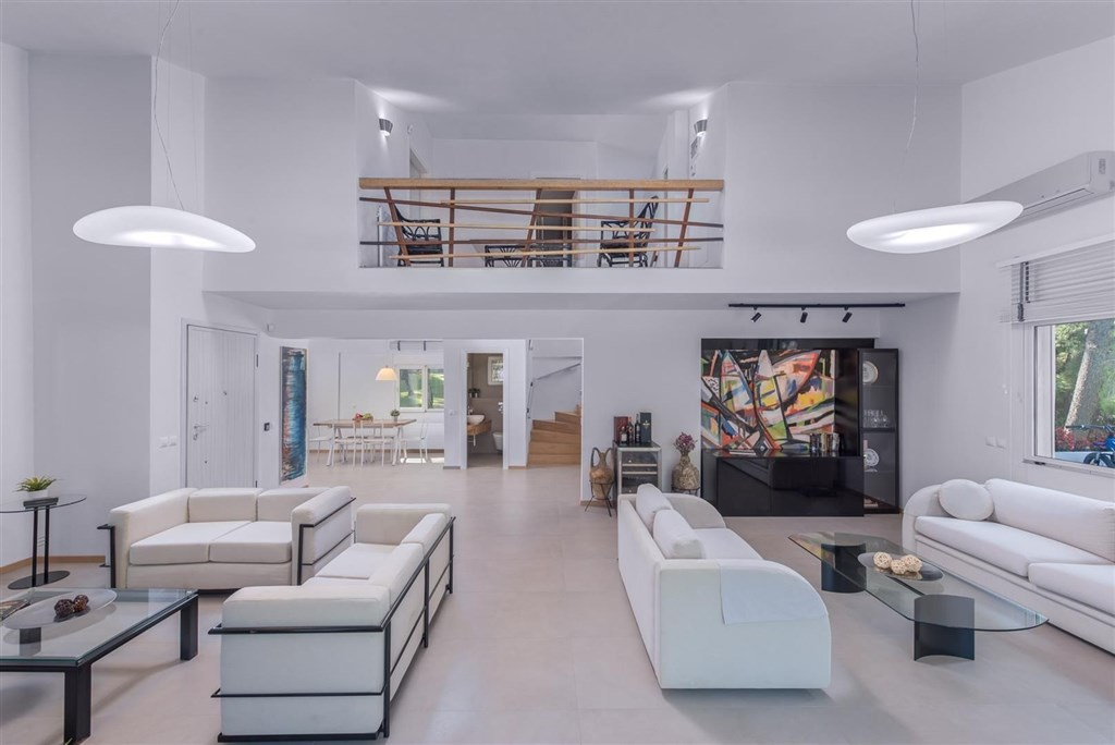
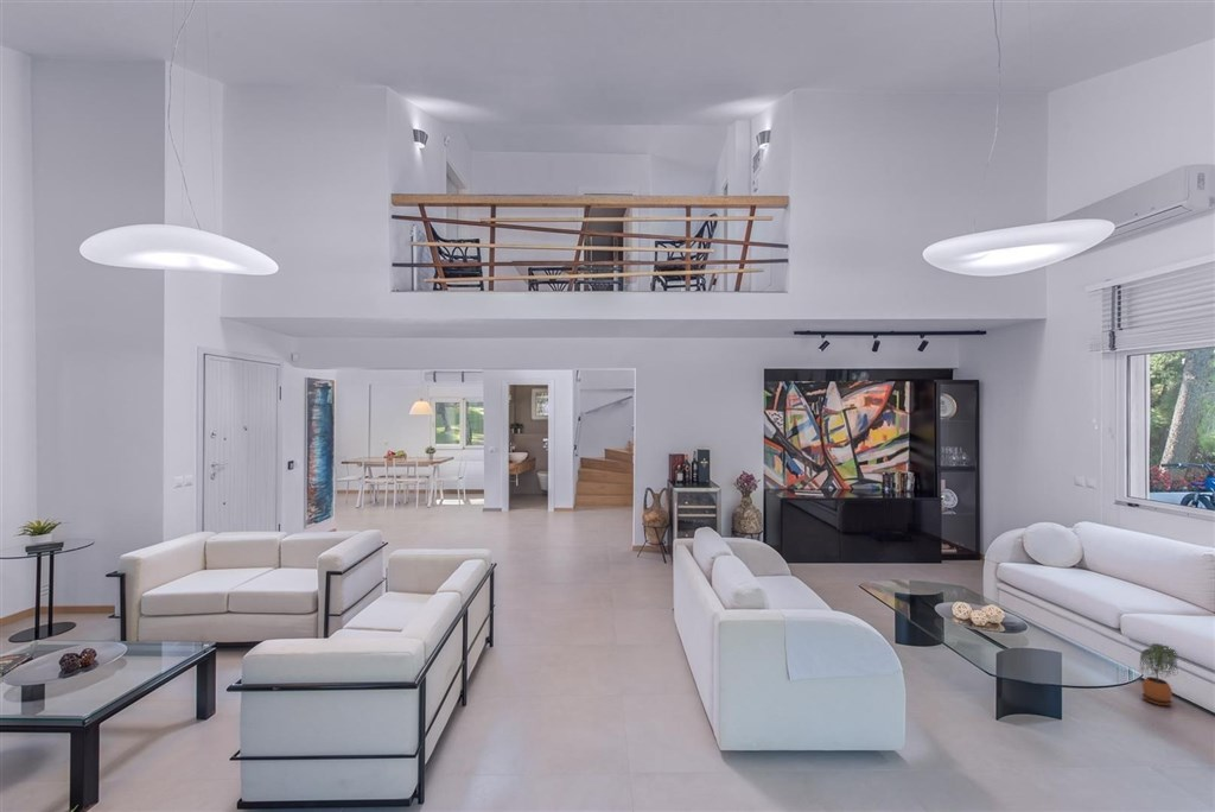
+ potted plant [1138,642,1179,706]
